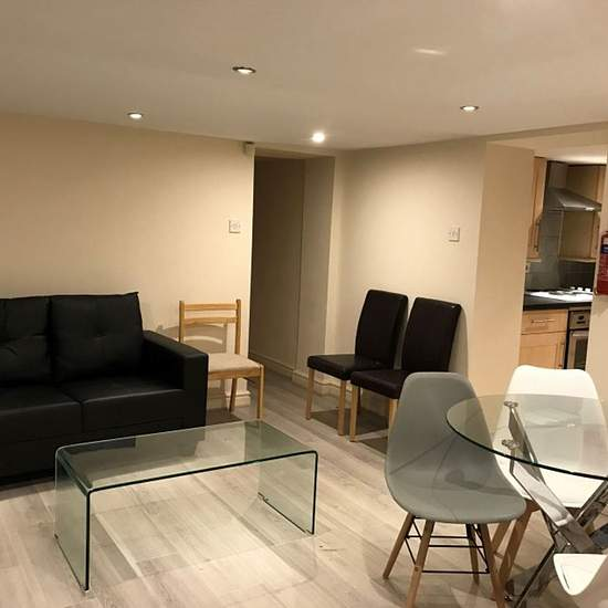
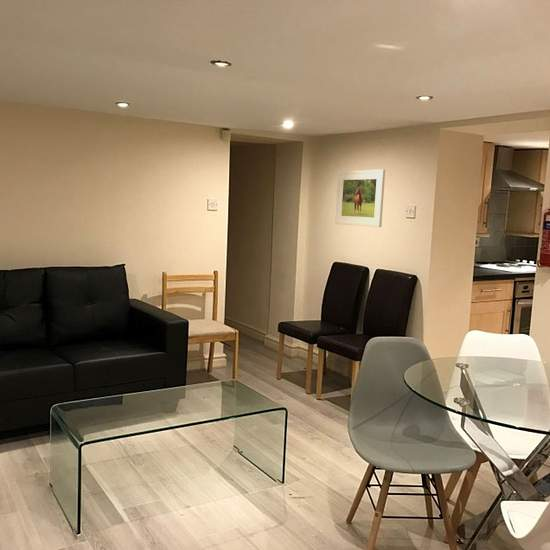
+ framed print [334,168,386,228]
